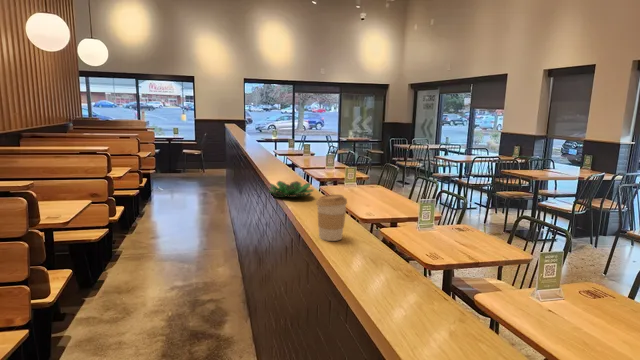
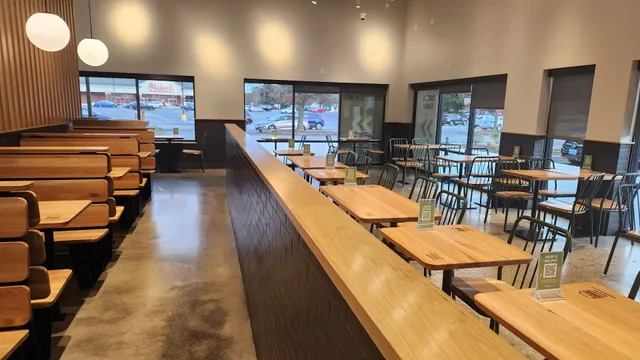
- succulent plant [266,180,315,198]
- coffee cup [315,194,348,242]
